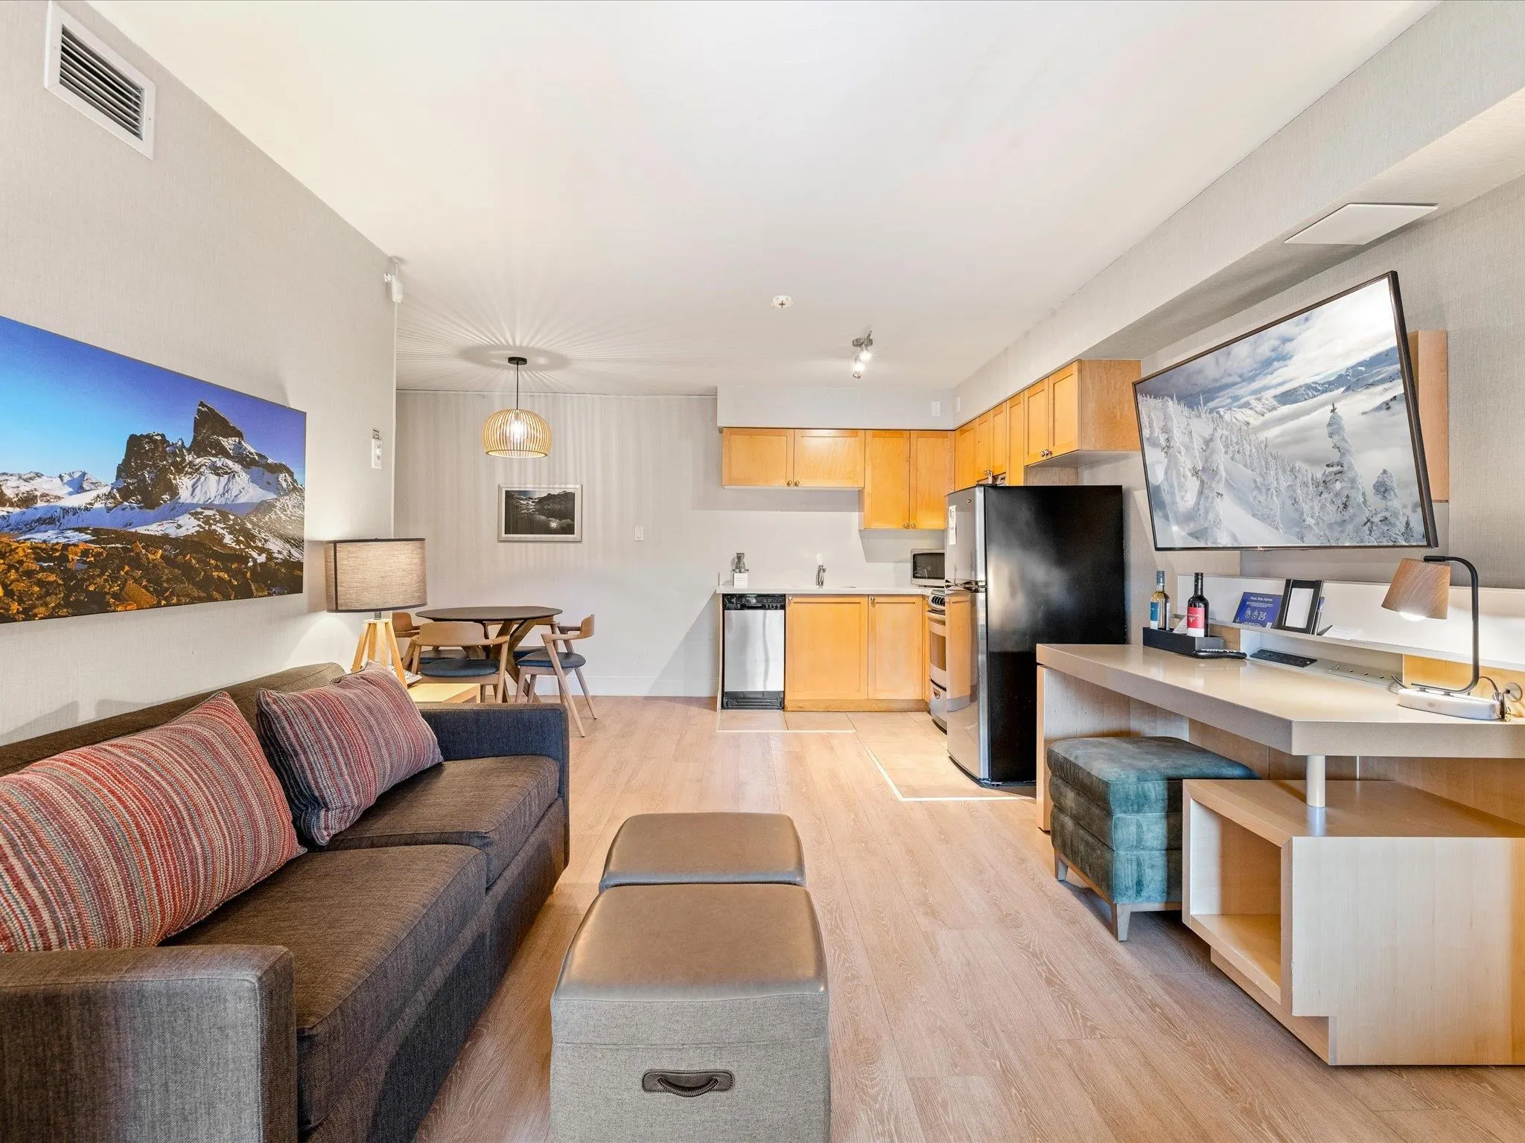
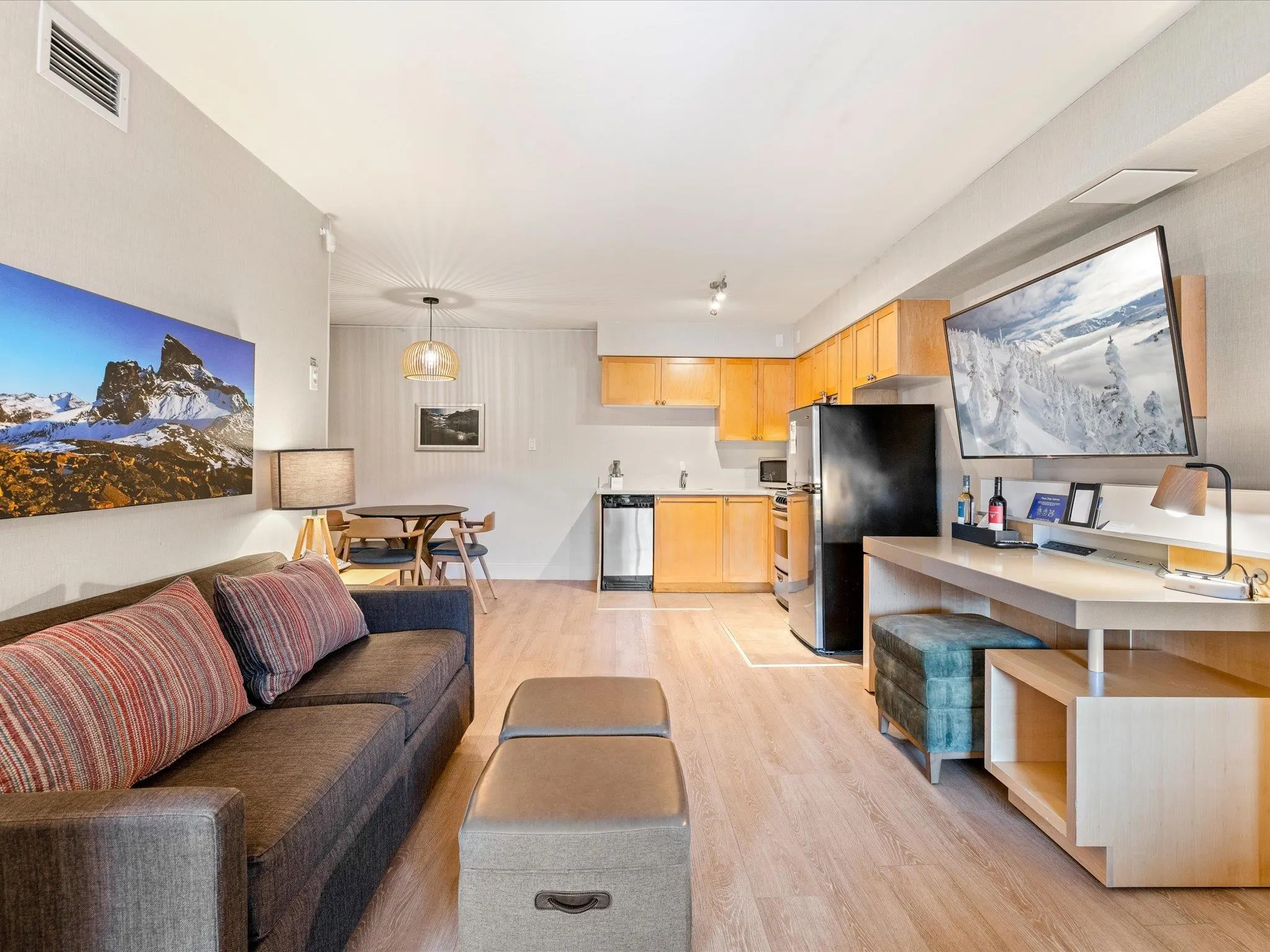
- smoke detector [771,294,794,309]
